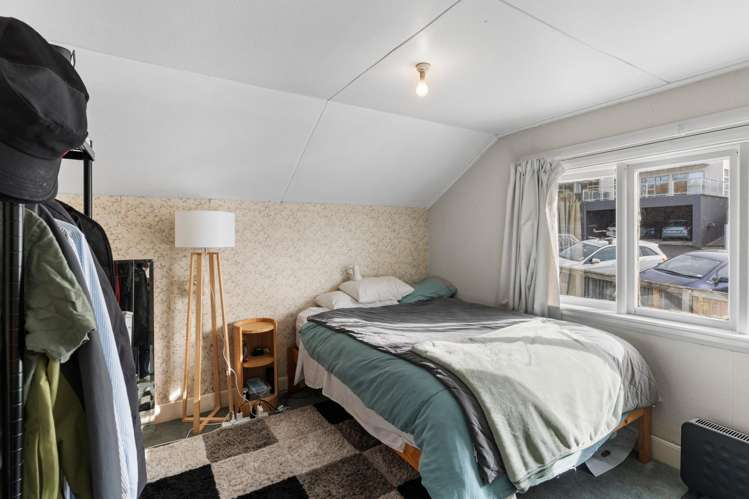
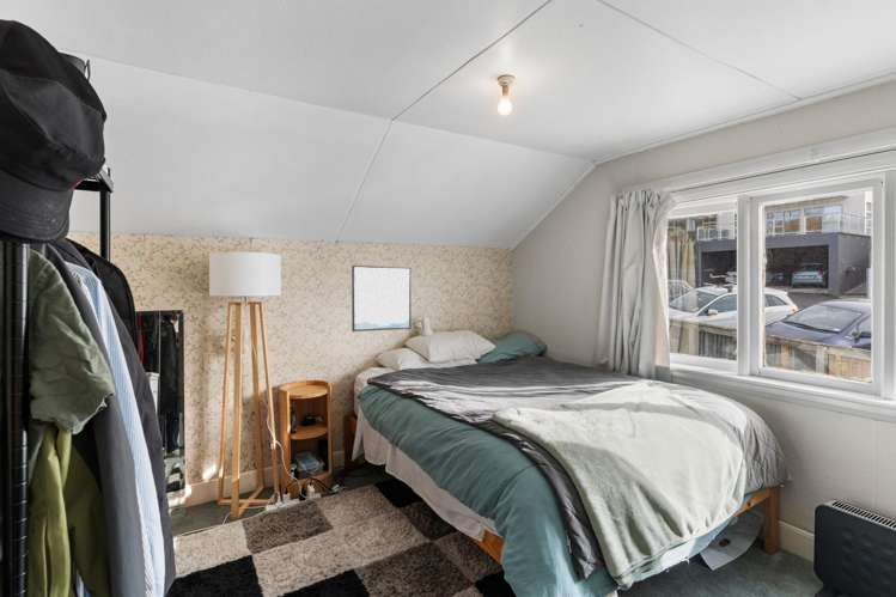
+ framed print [351,264,413,333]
